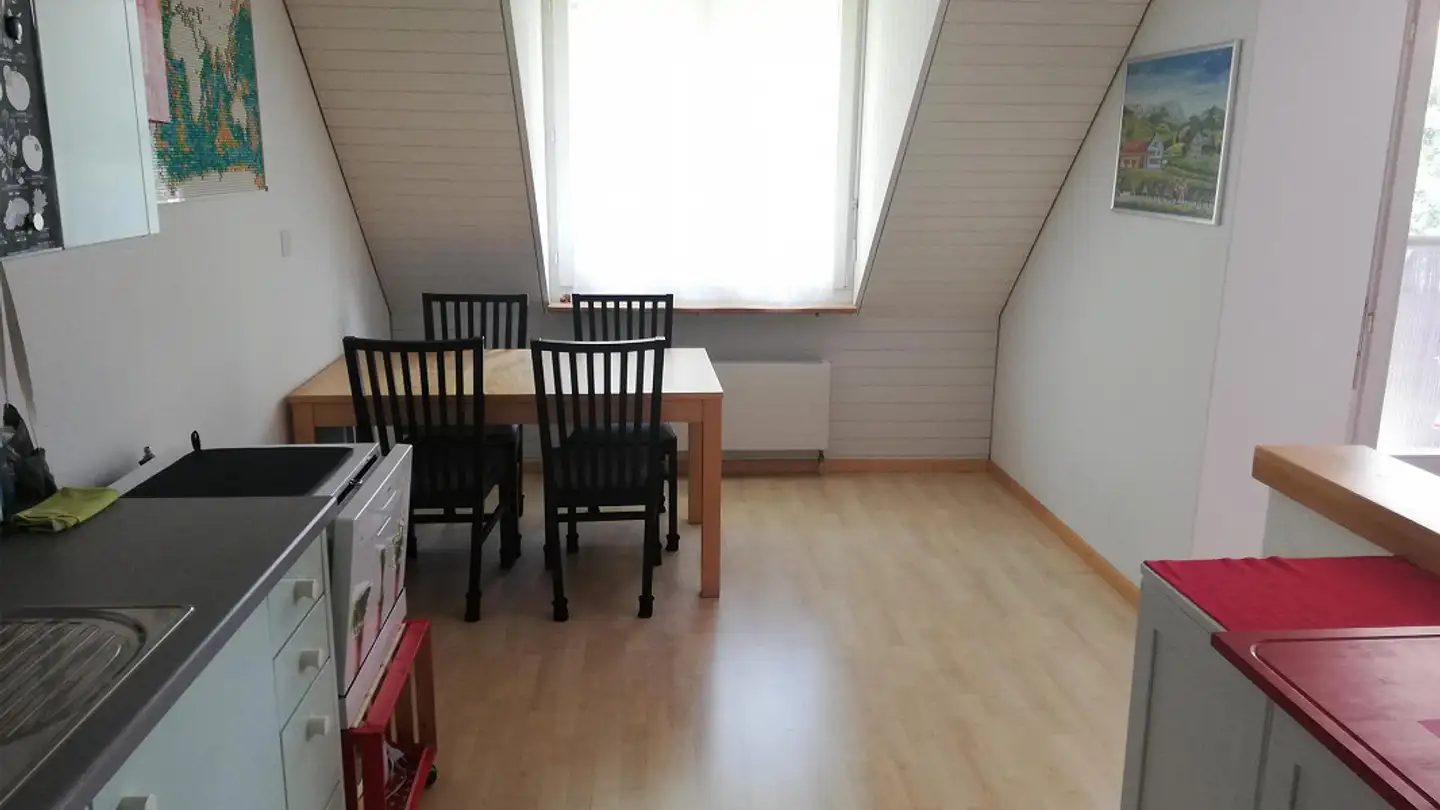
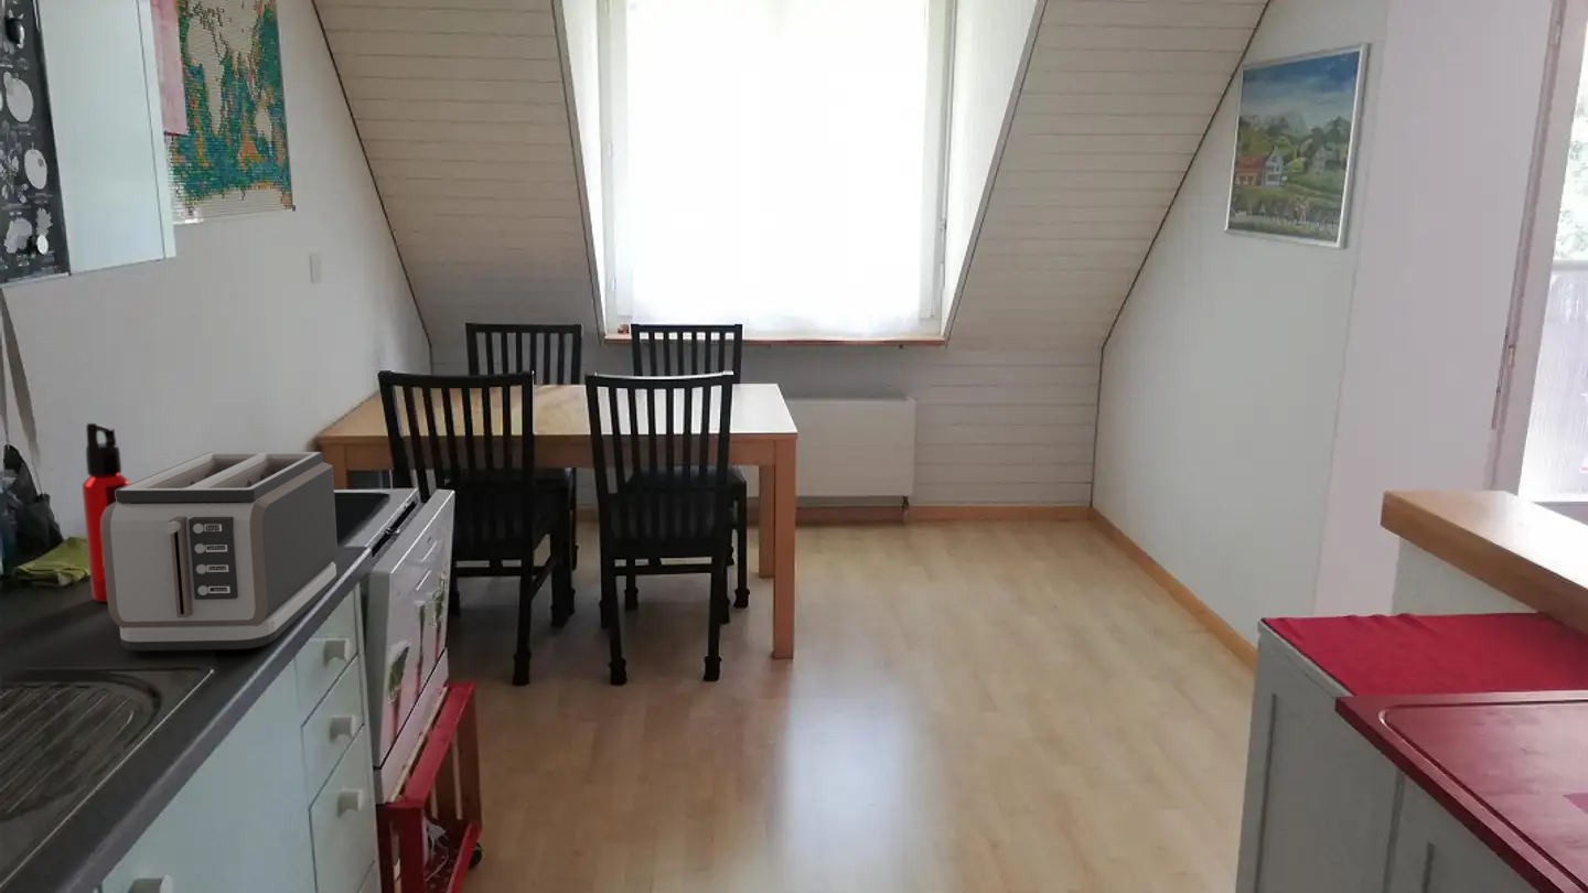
+ water bottle [81,422,131,603]
+ toaster [101,451,339,652]
